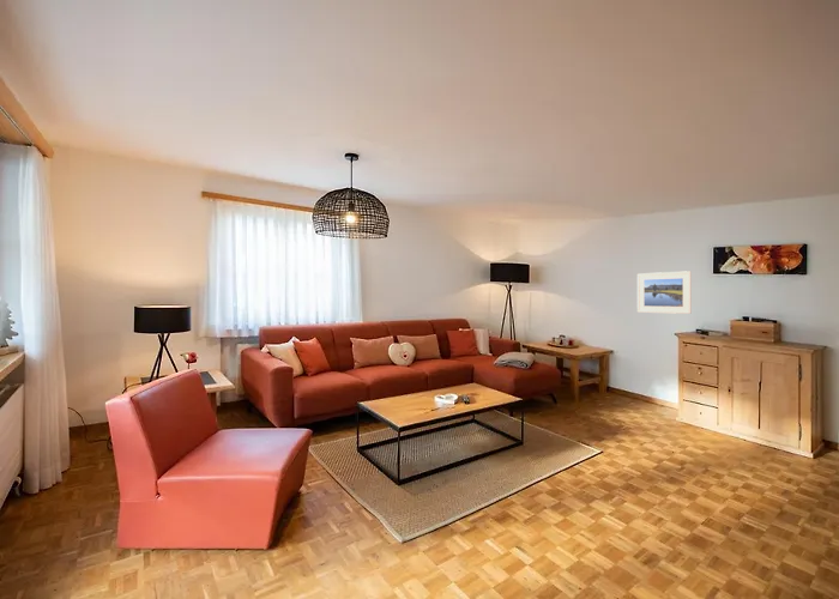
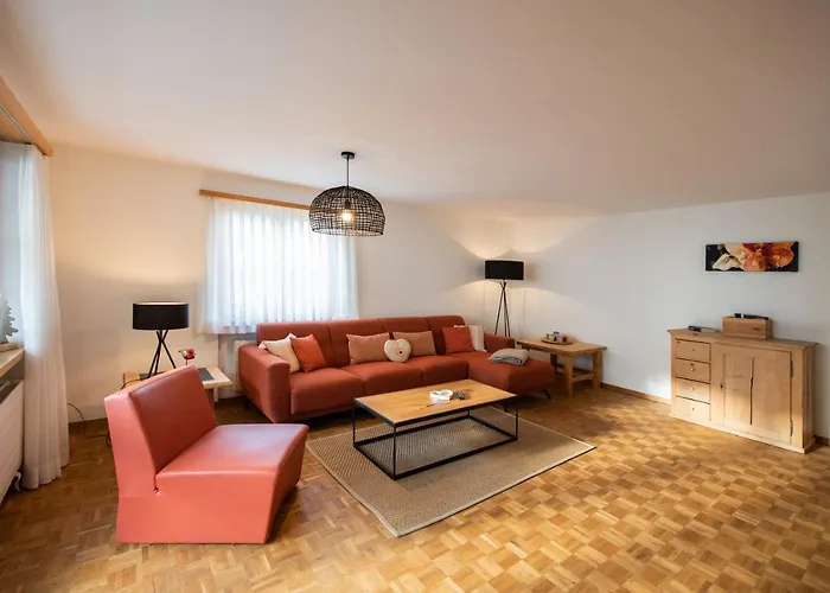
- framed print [636,270,693,315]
